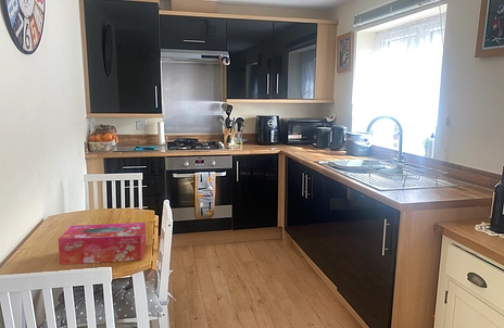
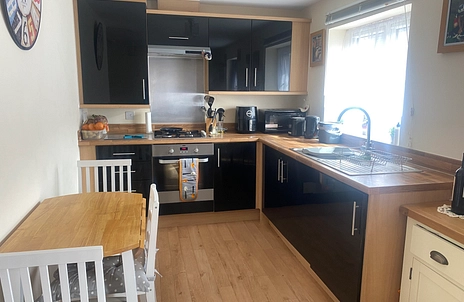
- tissue box [58,222,147,266]
